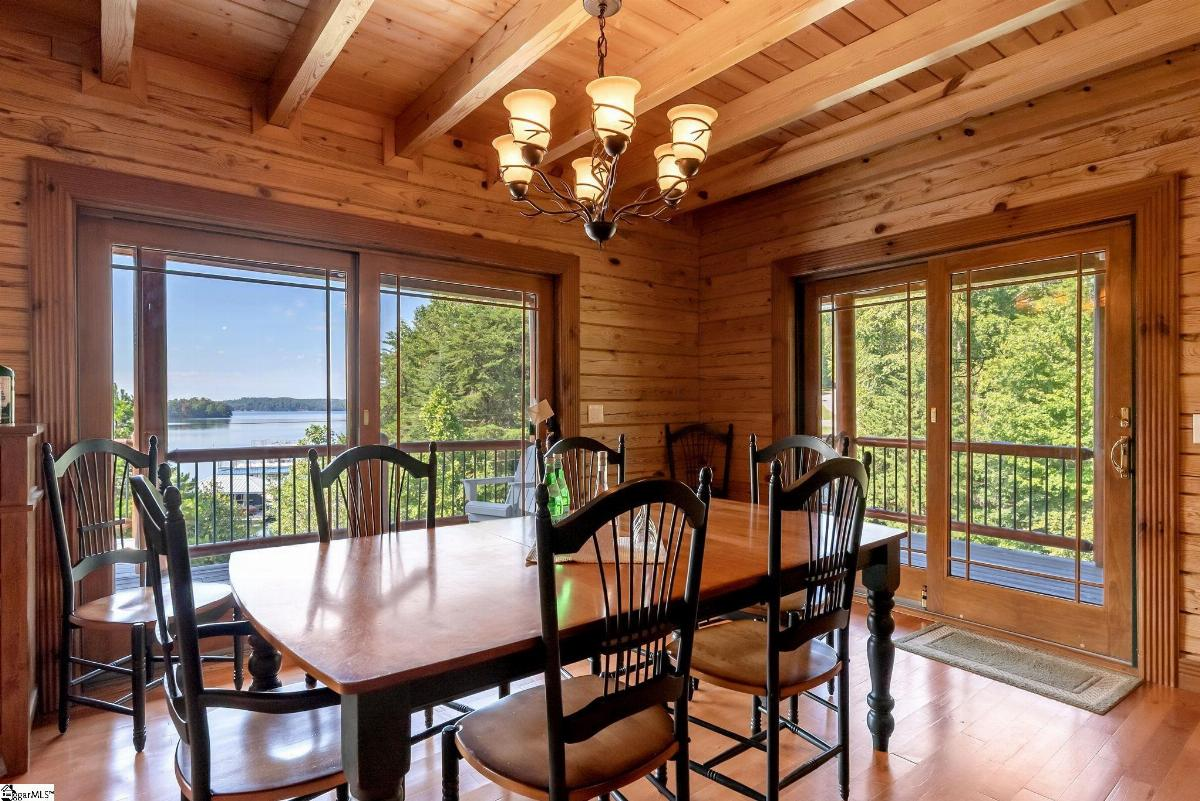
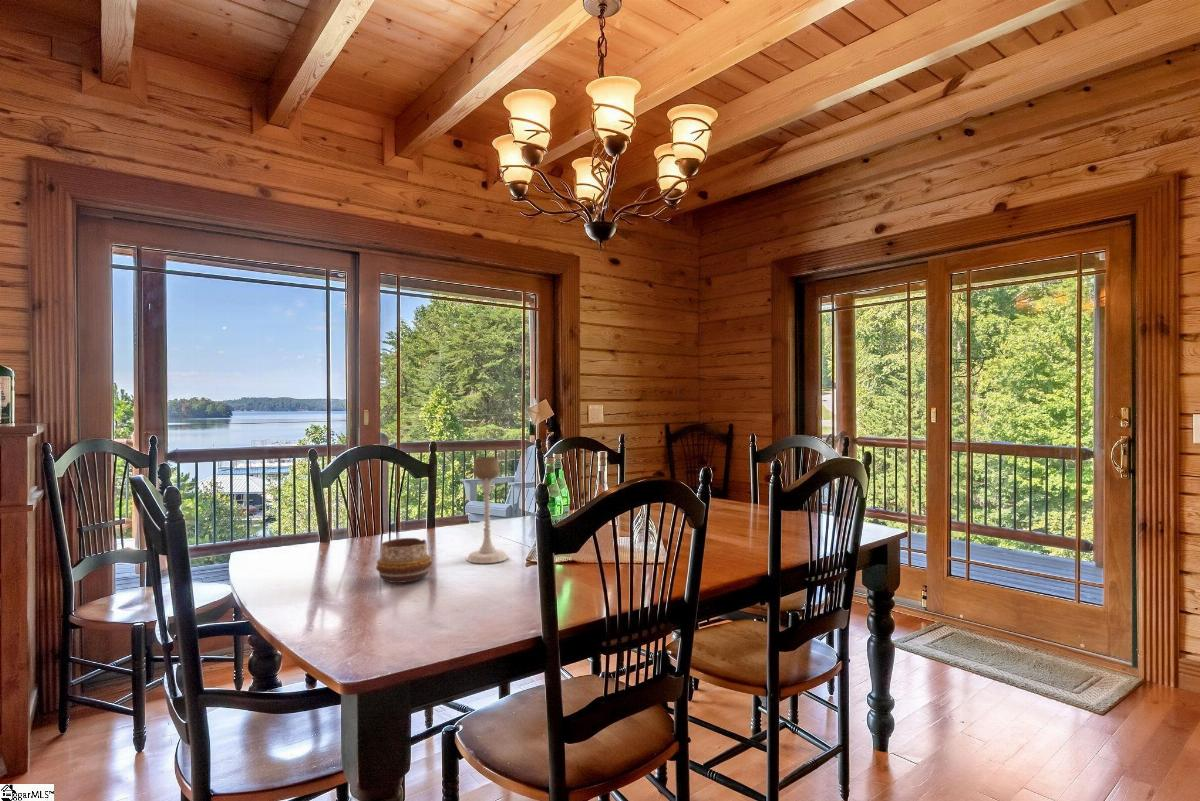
+ candle holder [466,456,509,564]
+ decorative bowl [375,537,433,584]
